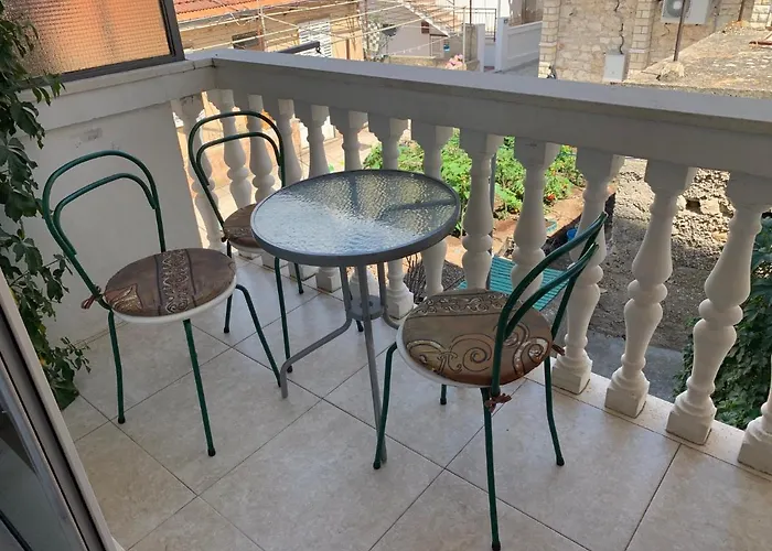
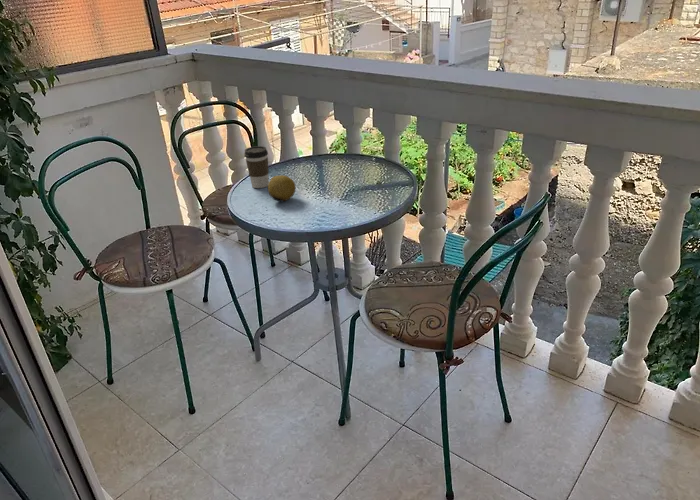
+ coffee cup [243,145,270,189]
+ fruit [267,174,297,203]
